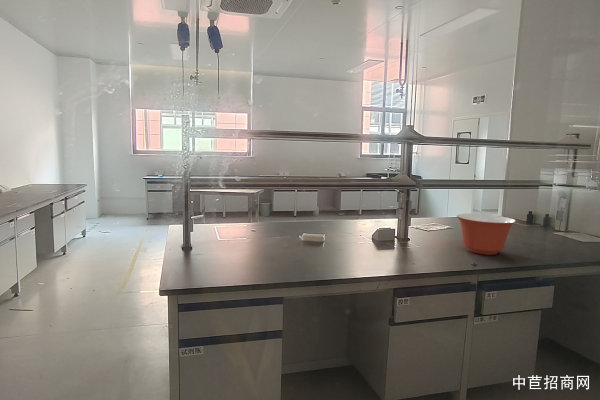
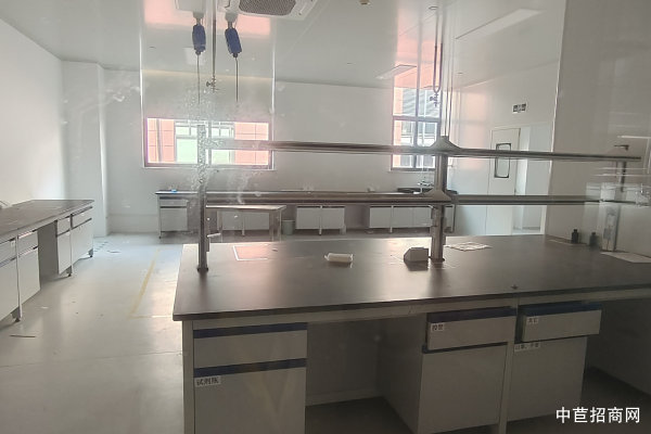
- mixing bowl [456,213,517,256]
